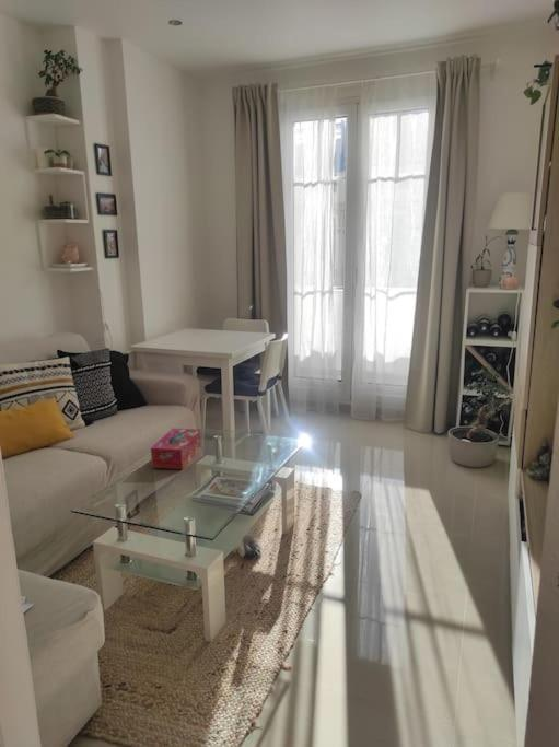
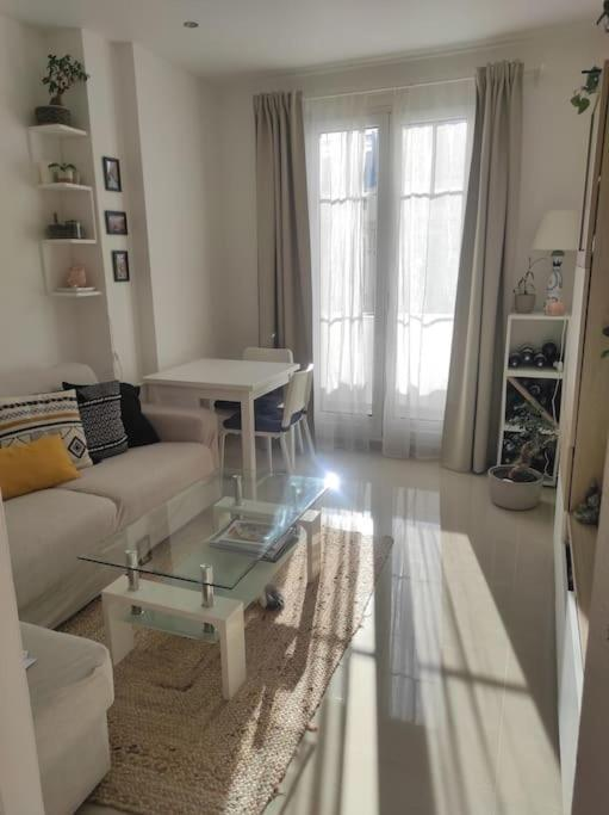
- tissue box [150,428,202,470]
